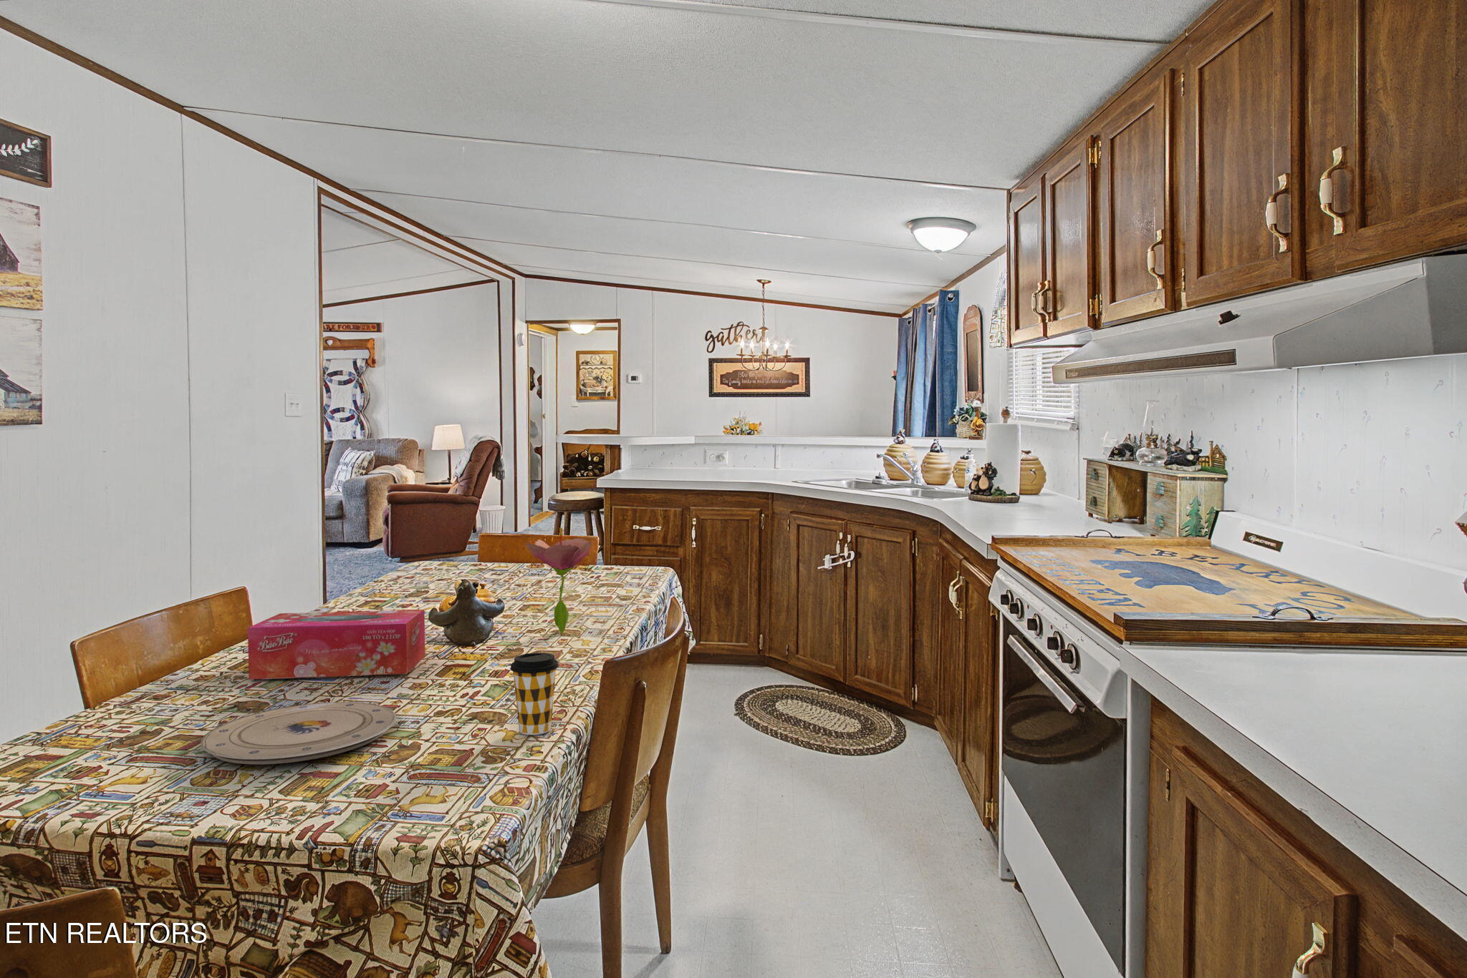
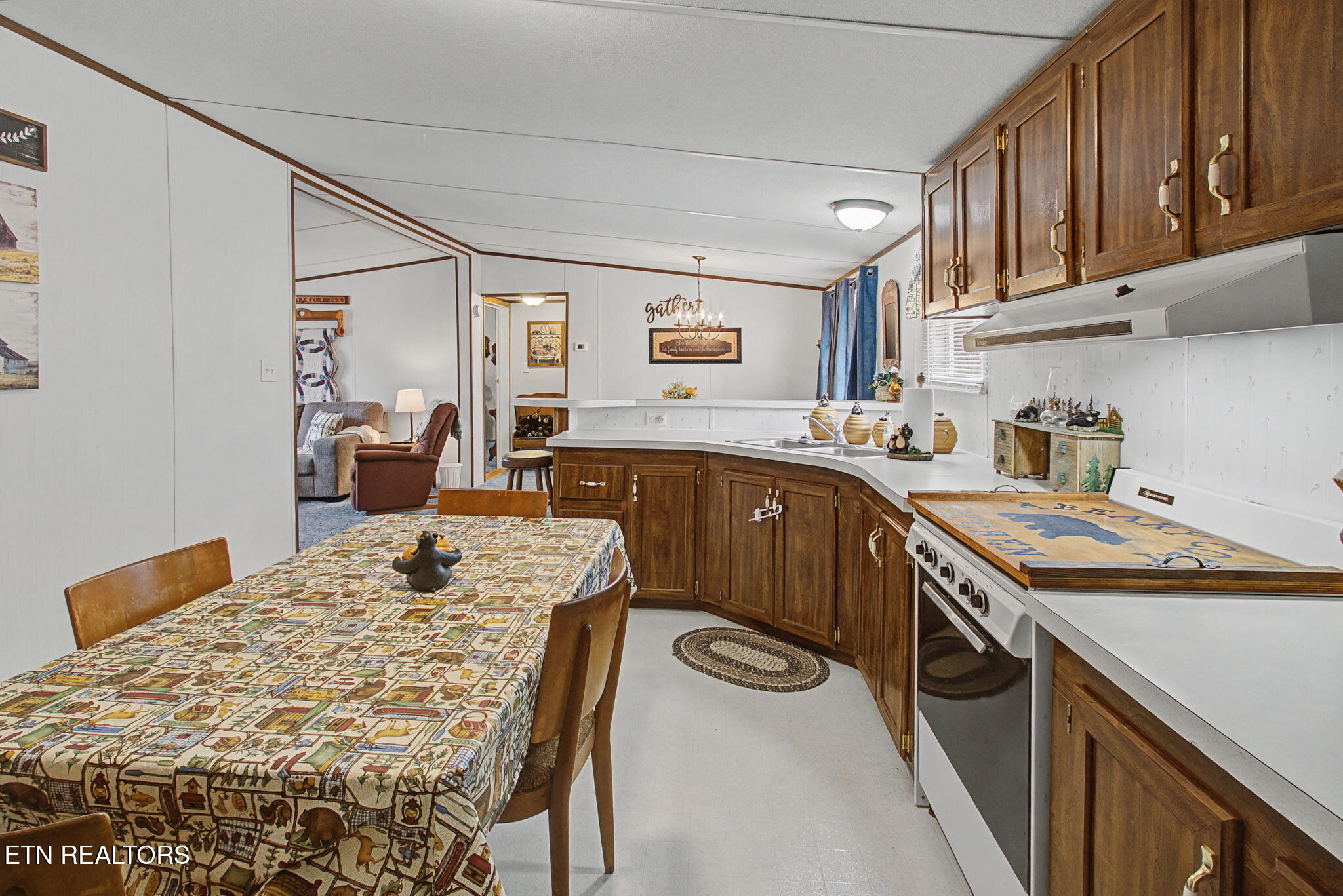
- tissue box [247,609,426,680]
- flower [525,526,592,634]
- coffee cup [509,652,559,736]
- plate [200,701,398,765]
